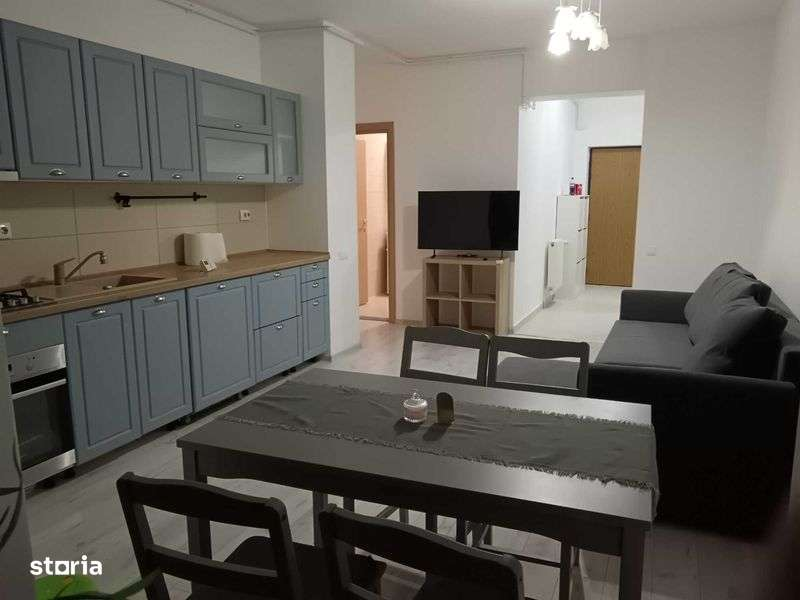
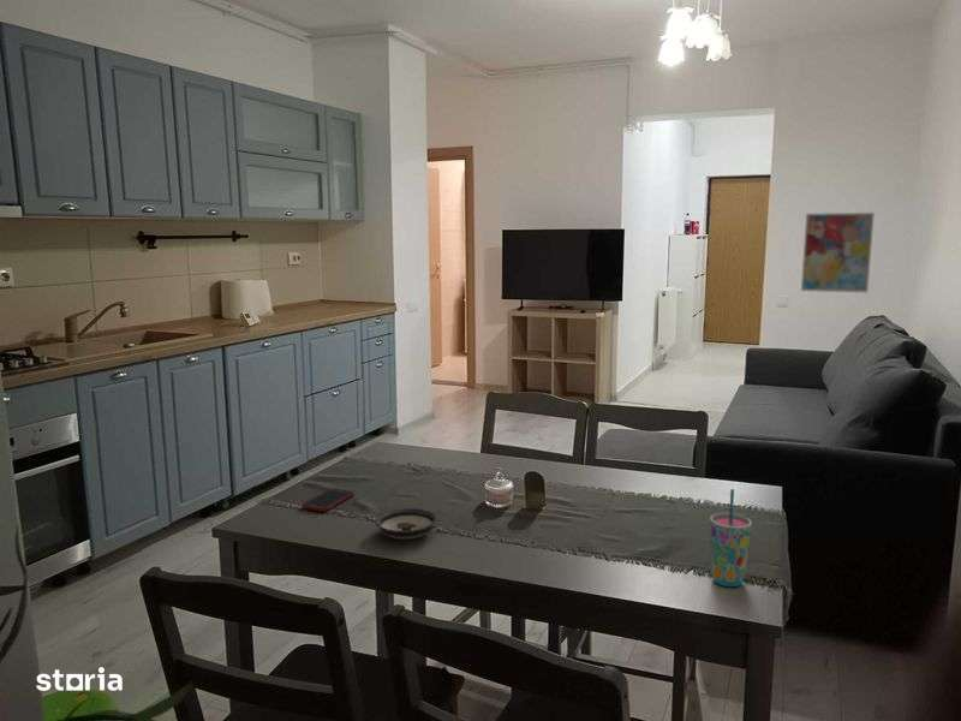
+ saucer [375,507,438,541]
+ cup [709,488,753,588]
+ cell phone [300,487,356,513]
+ wall art [800,211,876,294]
